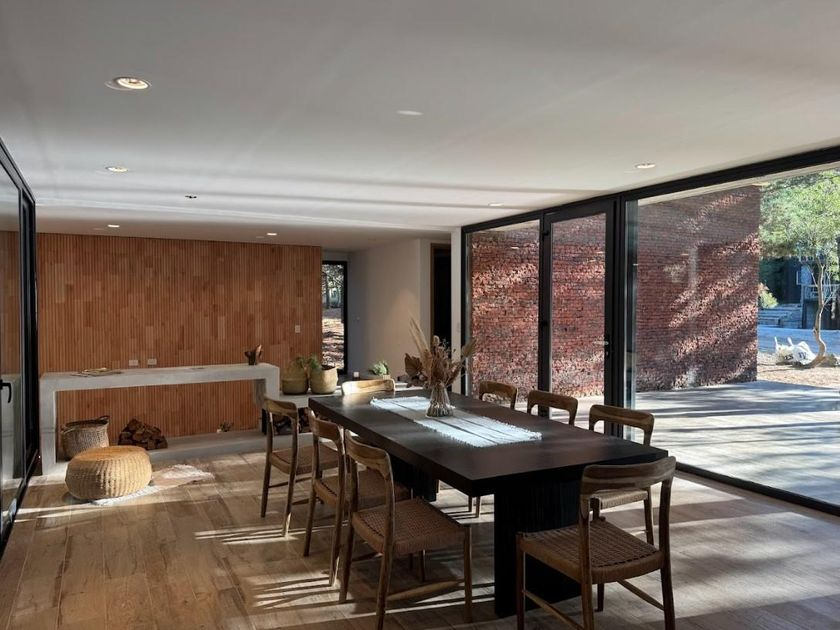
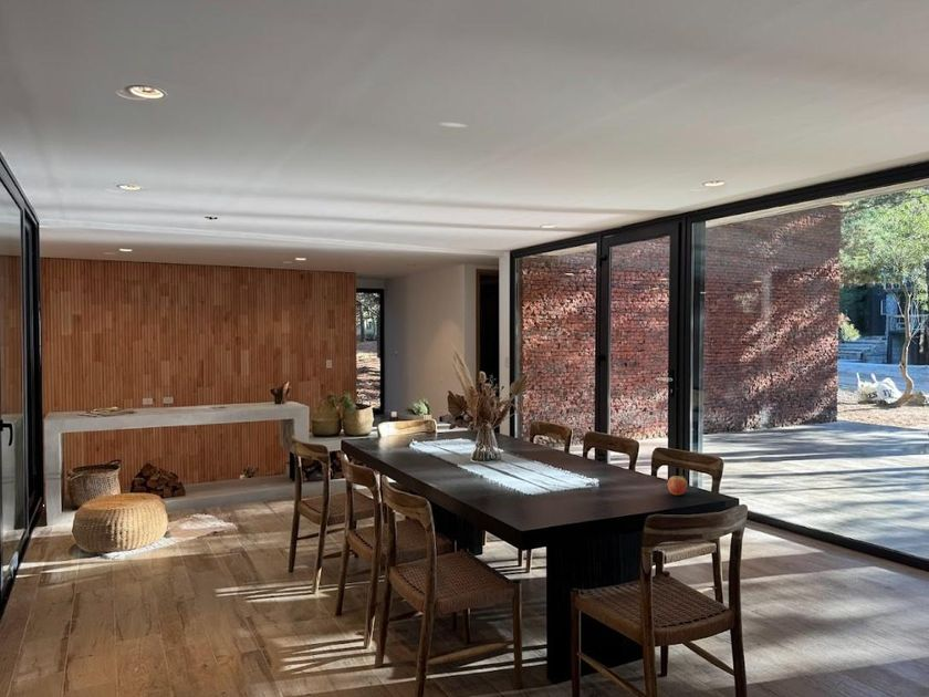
+ fruit [667,475,688,496]
